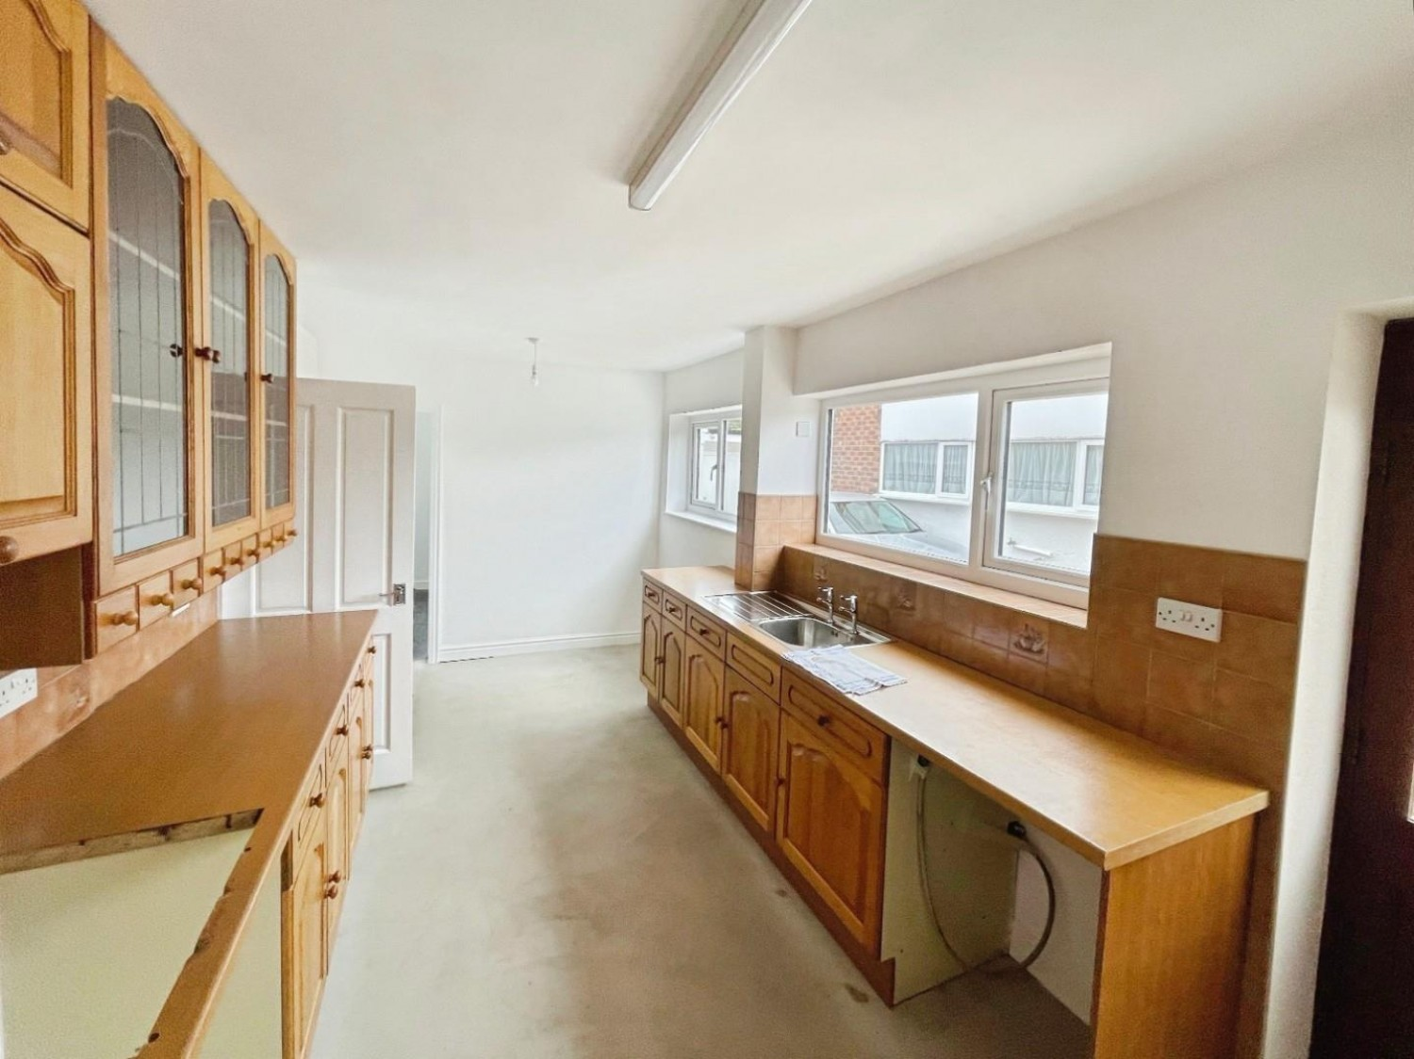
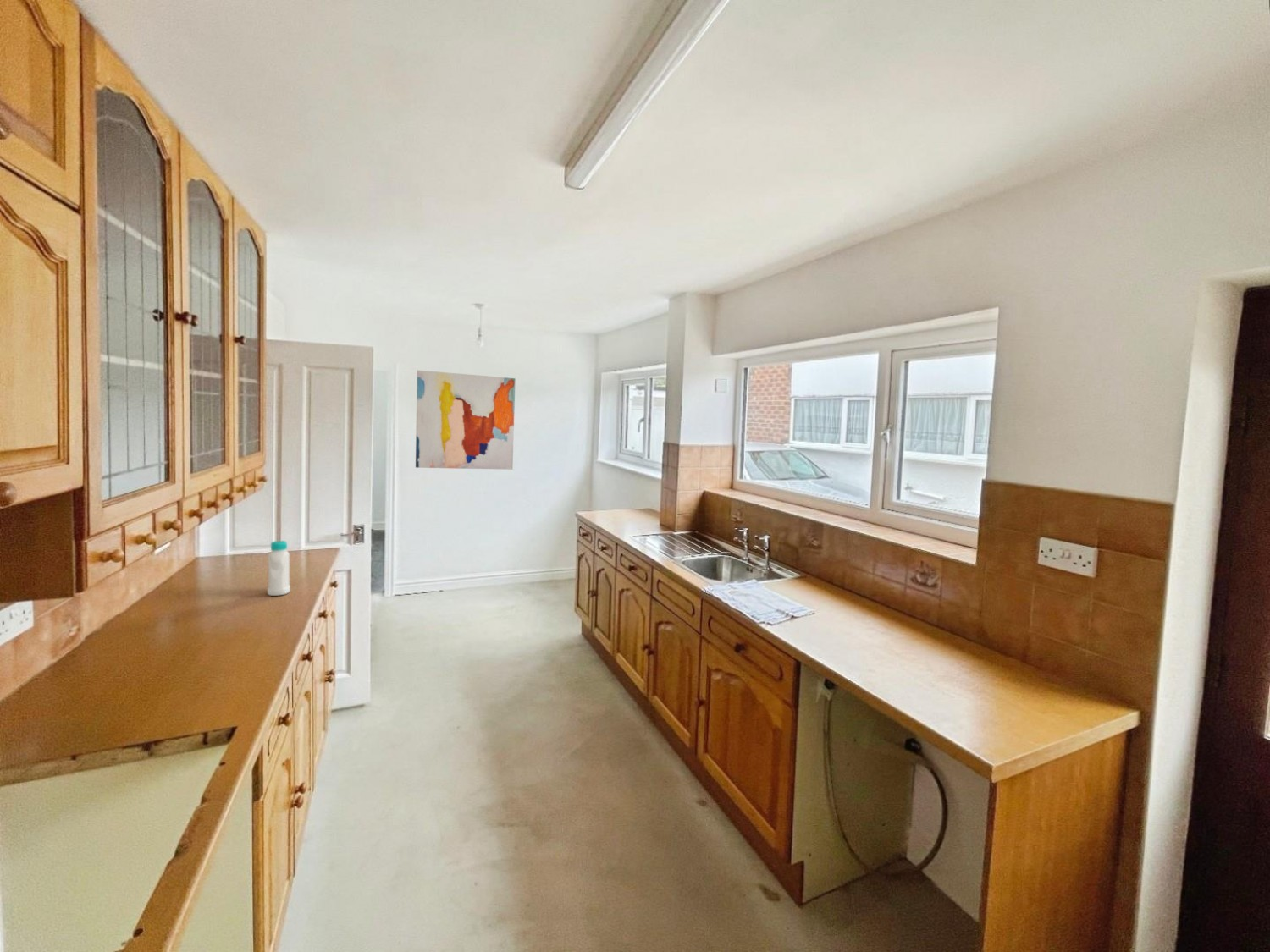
+ bottle [267,540,291,597]
+ wall art [415,370,516,470]
